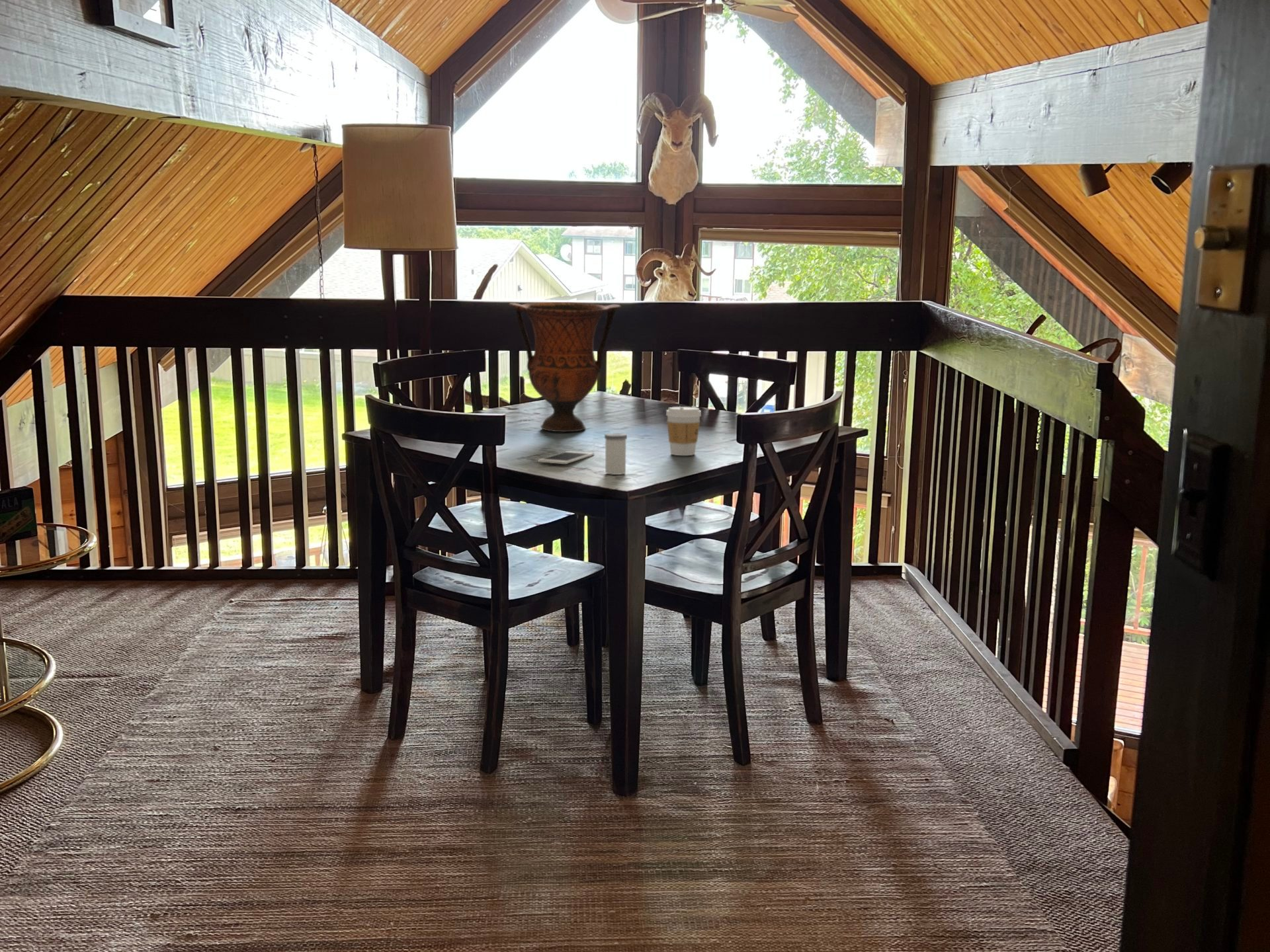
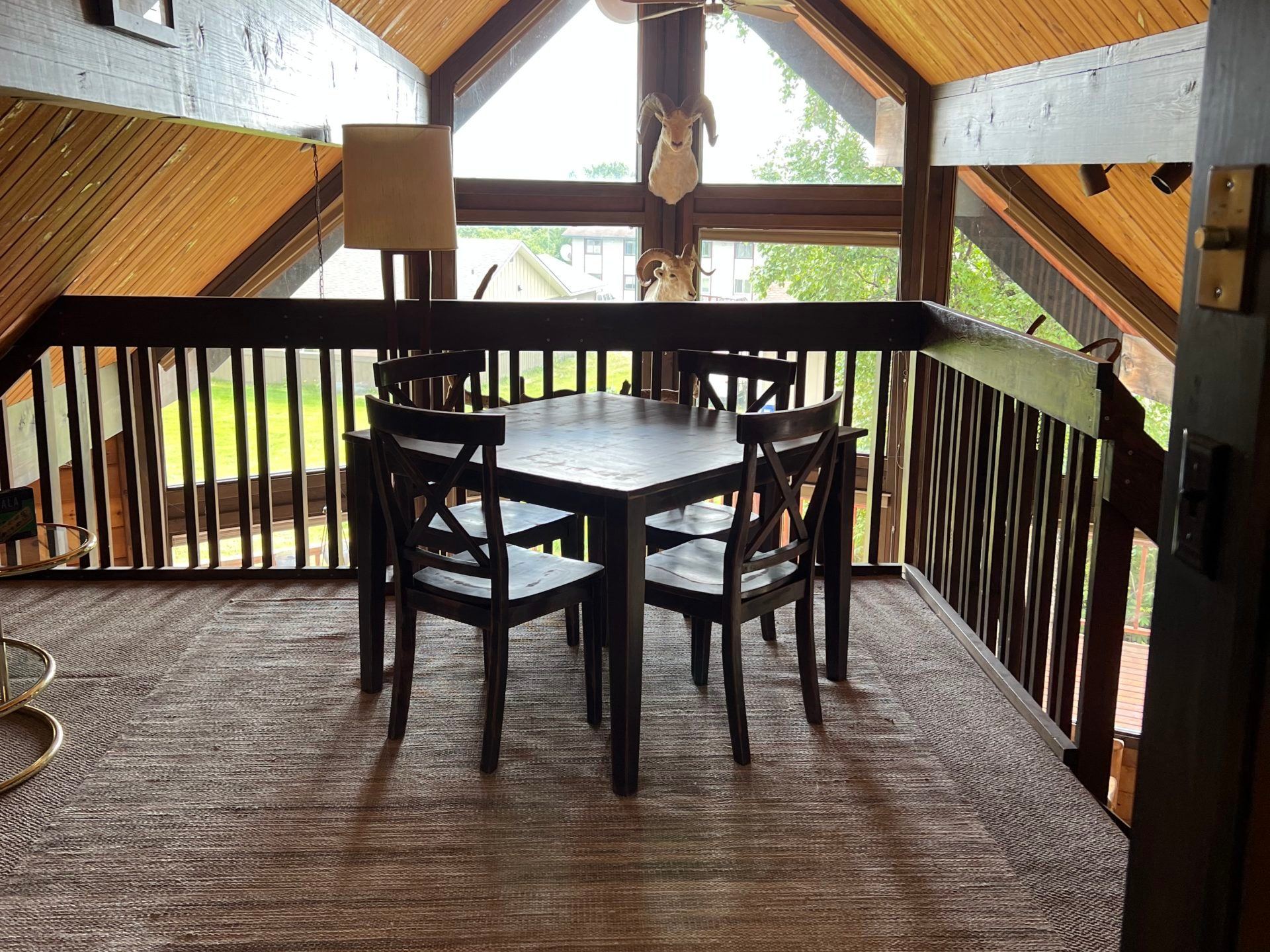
- vase [508,301,622,432]
- cell phone [537,450,595,465]
- salt shaker [604,432,628,475]
- coffee cup [665,406,702,456]
